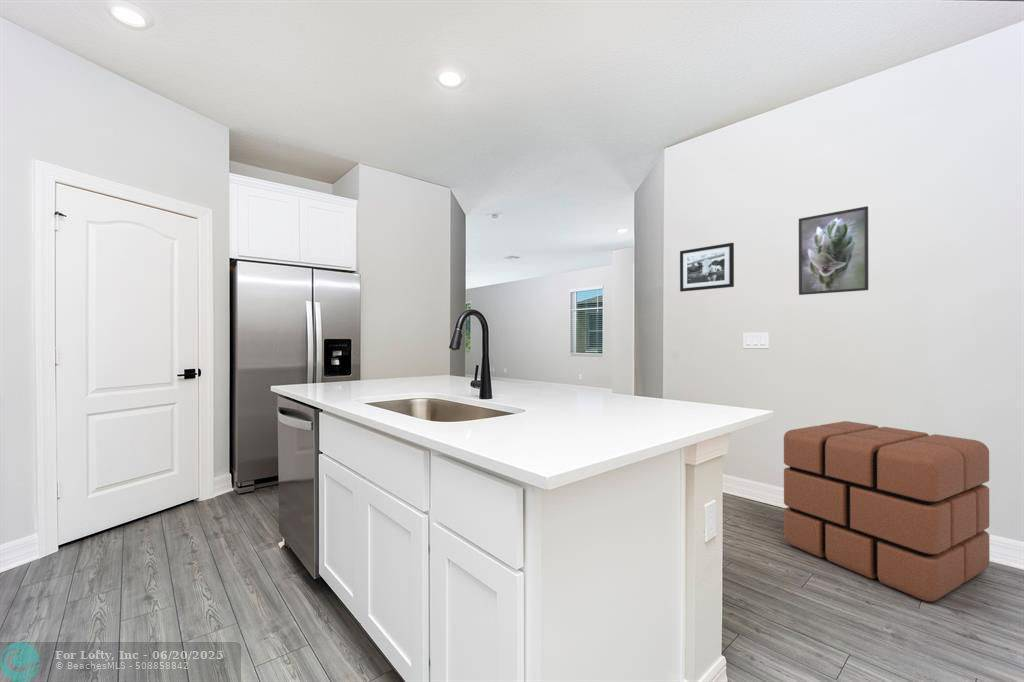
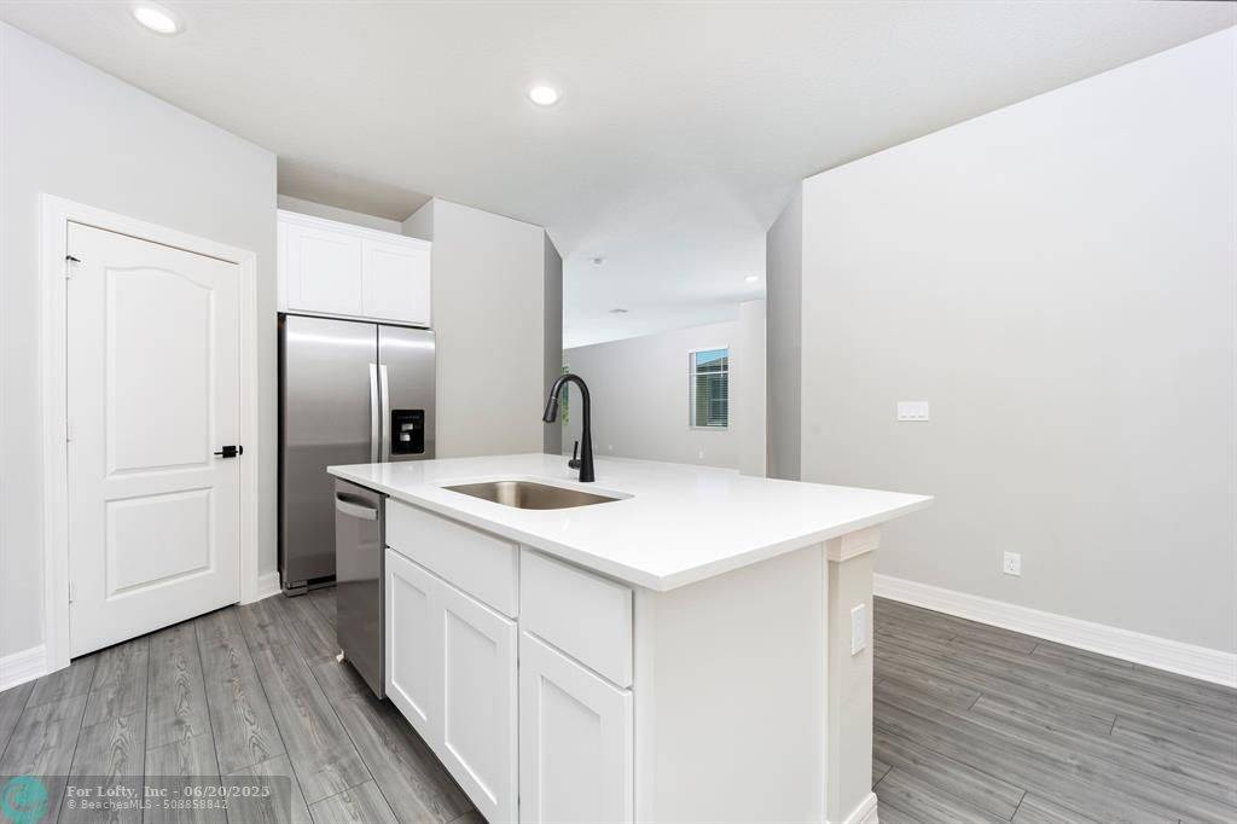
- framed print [798,205,869,296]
- picture frame [679,242,735,293]
- pouf [783,420,990,602]
